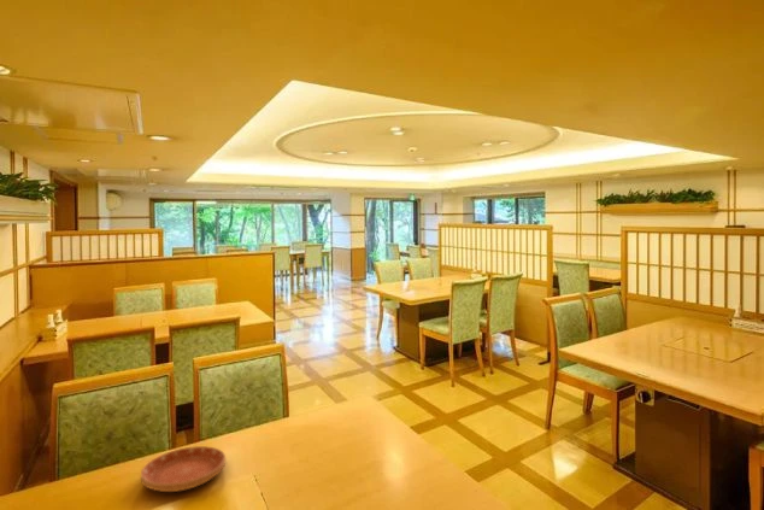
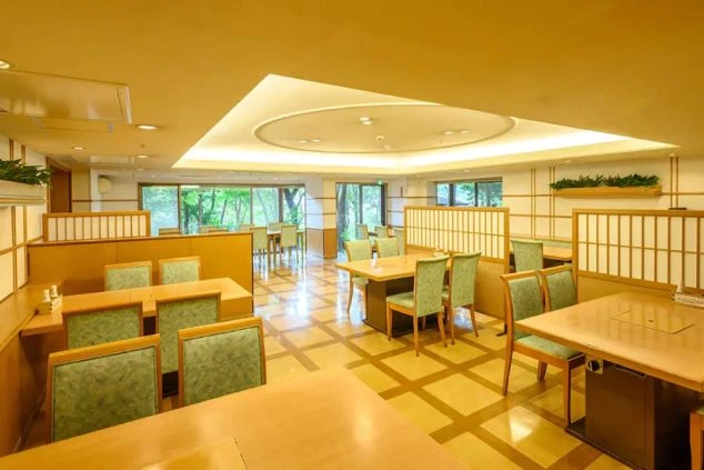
- saucer [140,445,227,493]
